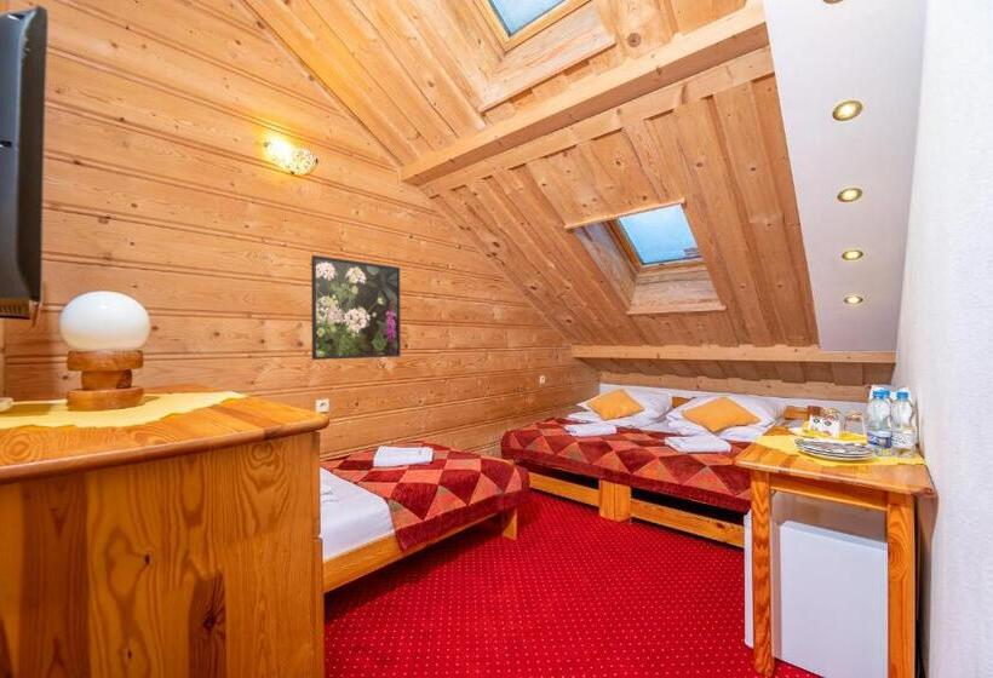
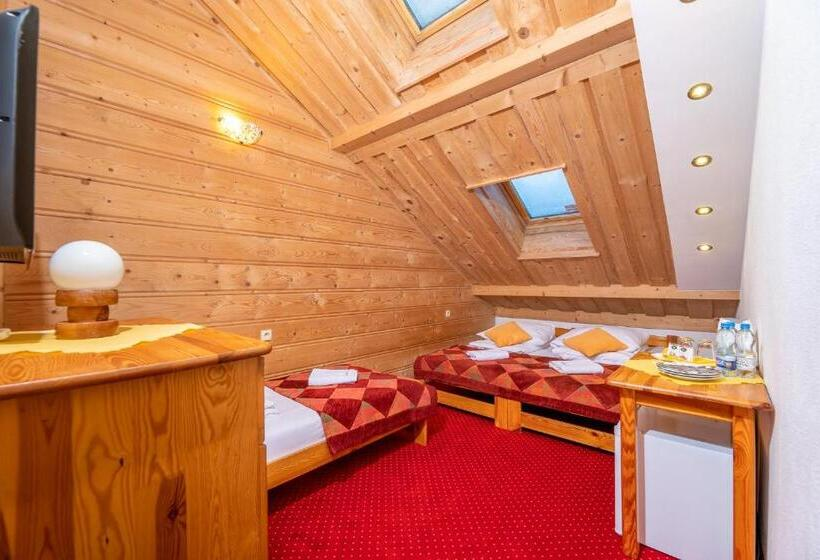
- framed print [310,254,402,361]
